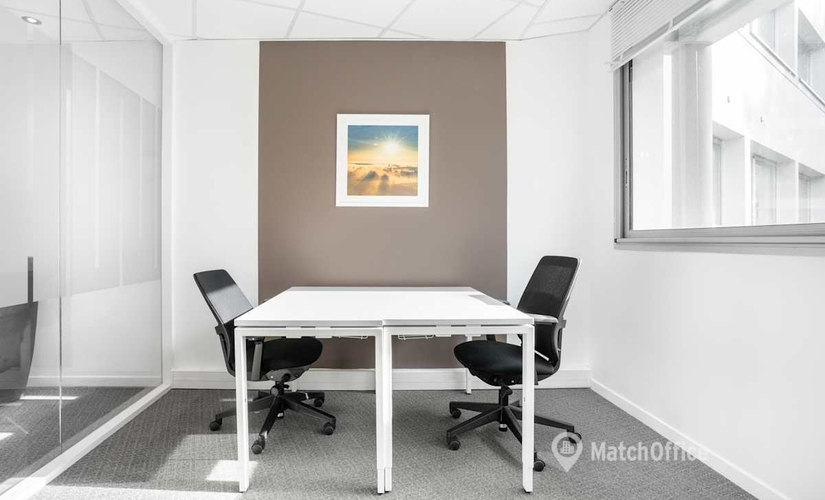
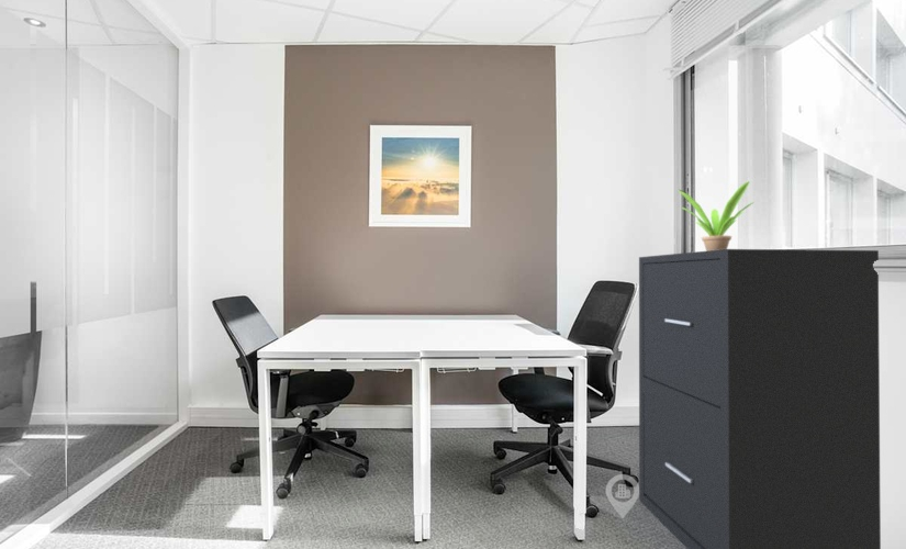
+ filing cabinet [638,248,882,549]
+ potted plant [676,180,756,251]
